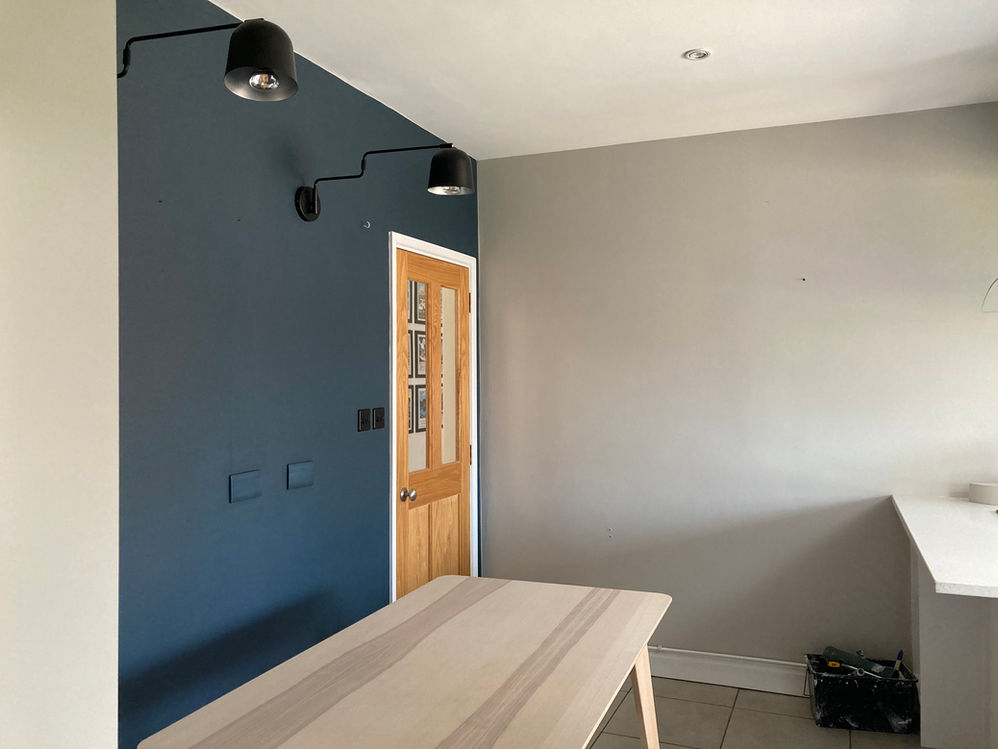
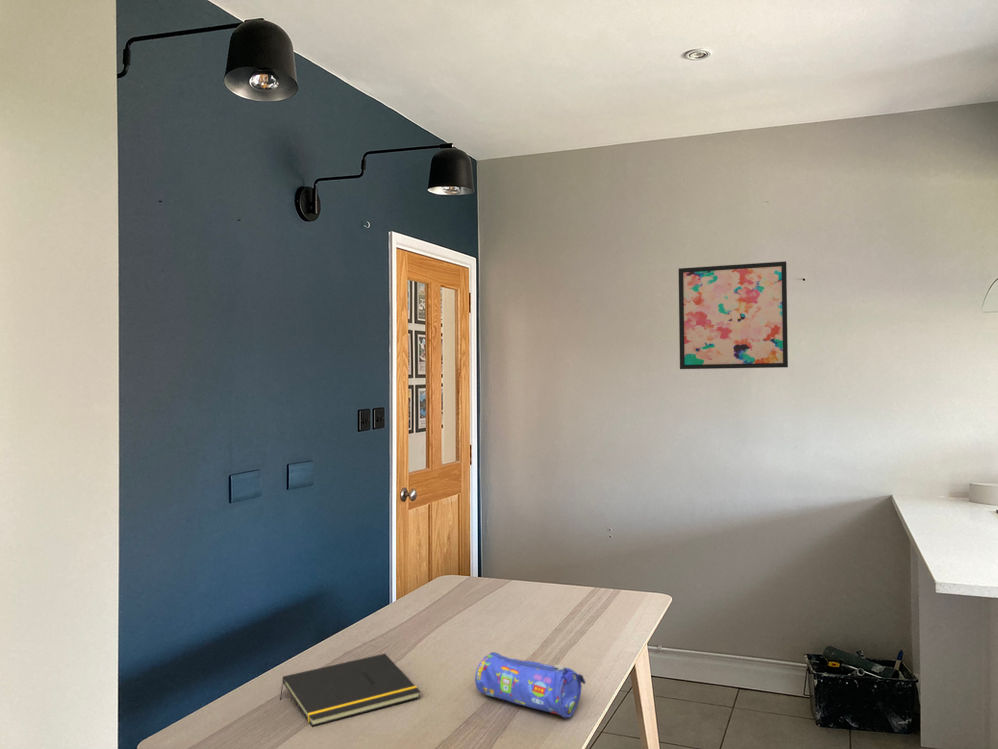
+ wall art [678,261,789,370]
+ pencil case [474,651,587,719]
+ notepad [279,653,421,727]
